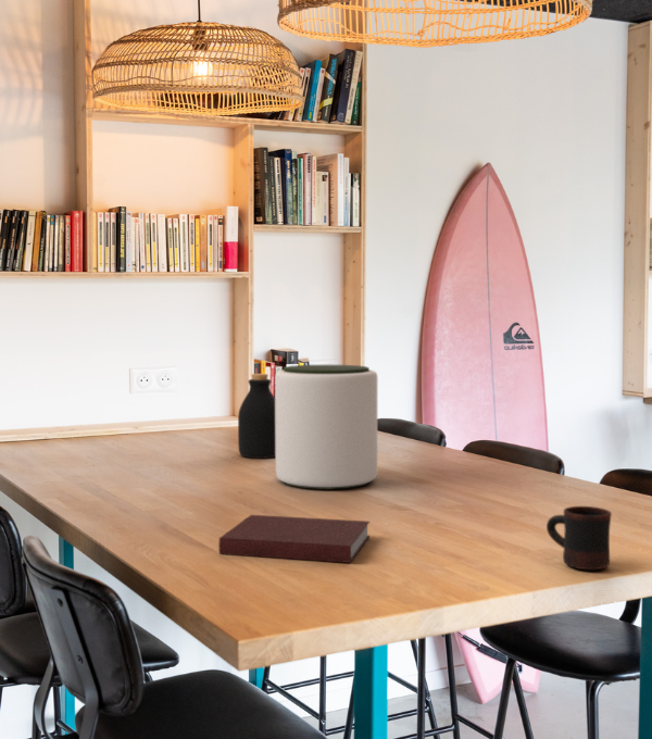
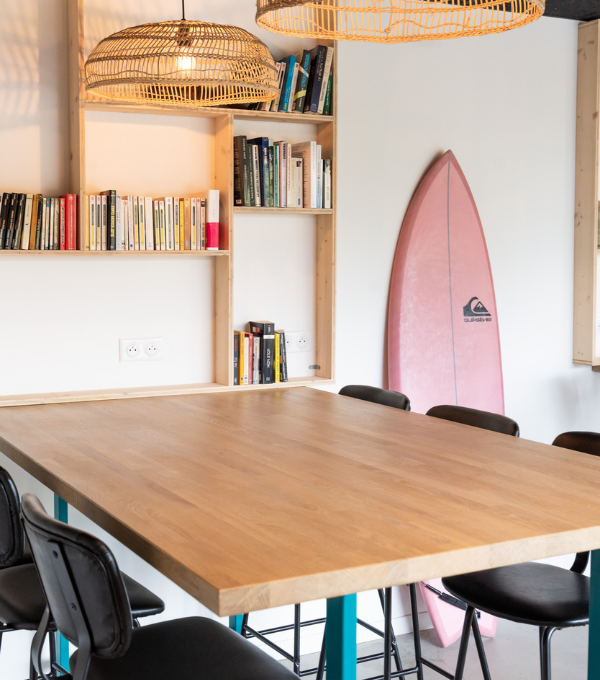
- mug [546,505,613,572]
- bottle [237,373,276,460]
- notebook [217,514,371,564]
- plant pot [274,364,378,491]
